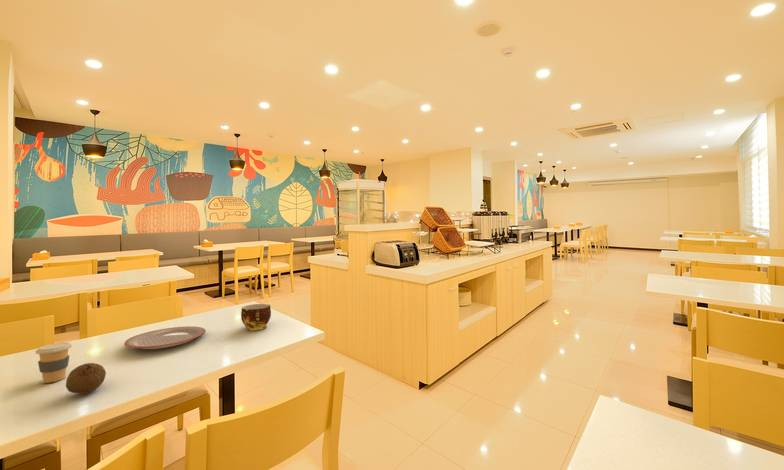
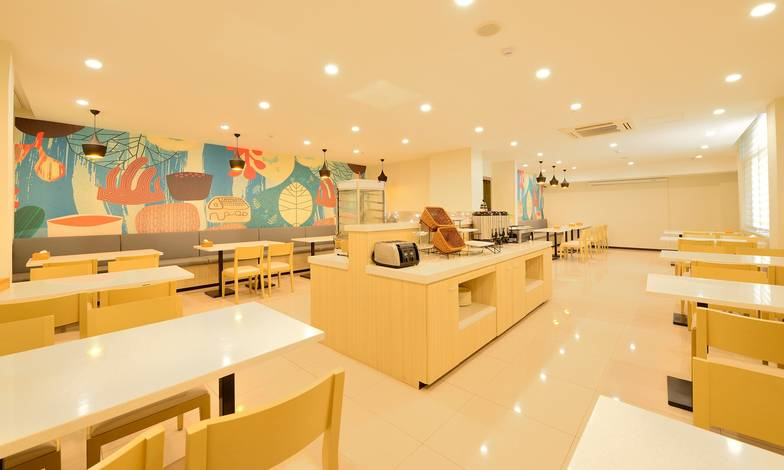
- coffee cup [35,341,73,384]
- cup [240,303,272,331]
- plate [124,325,207,350]
- fruit [65,362,107,395]
